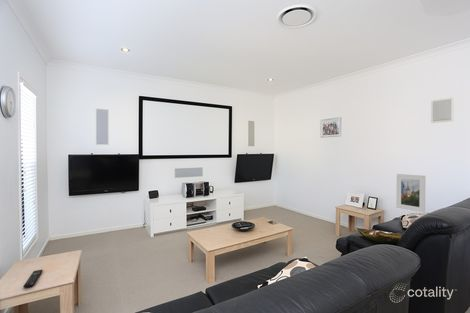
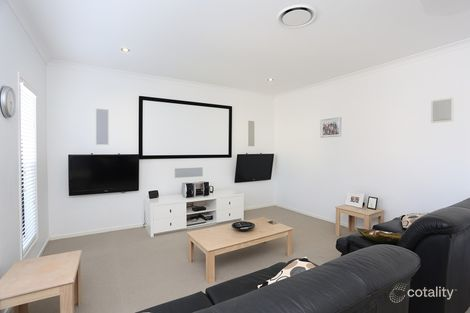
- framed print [395,173,426,213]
- remote control [22,268,44,289]
